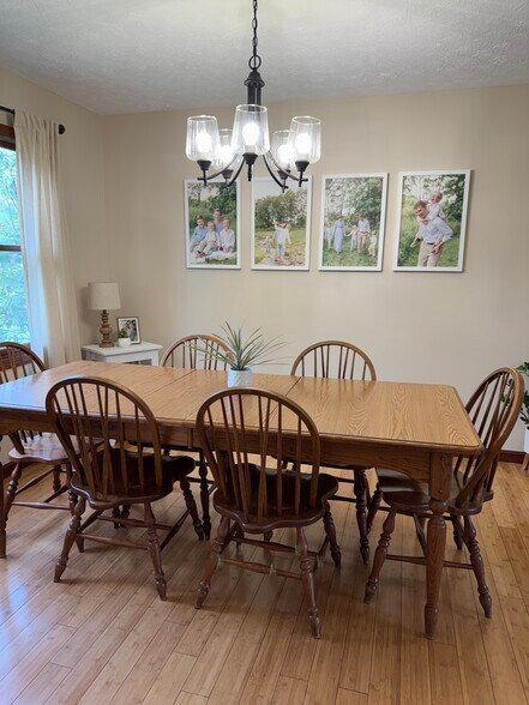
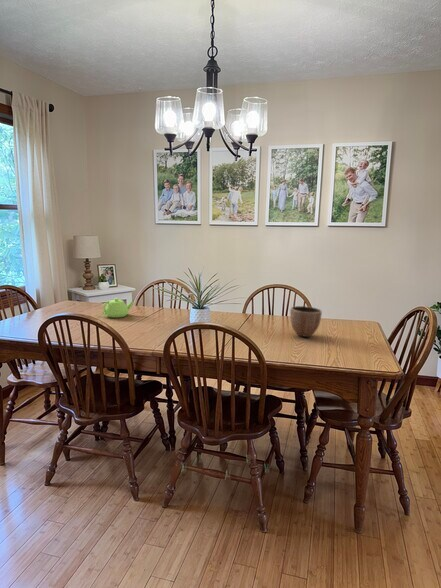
+ teapot [101,297,135,319]
+ decorative bowl [289,305,323,338]
